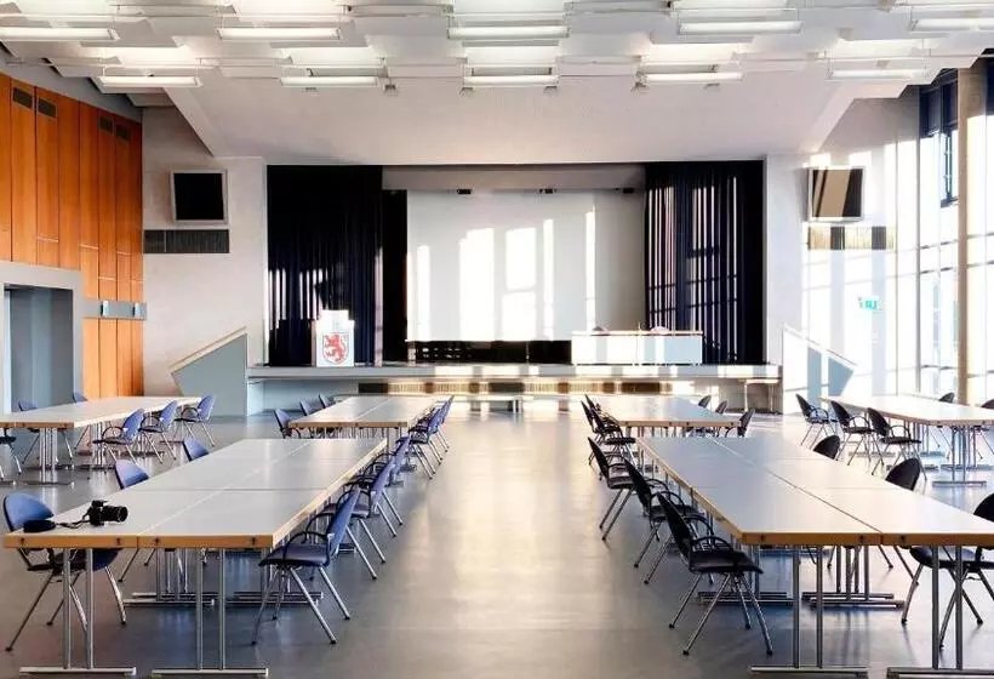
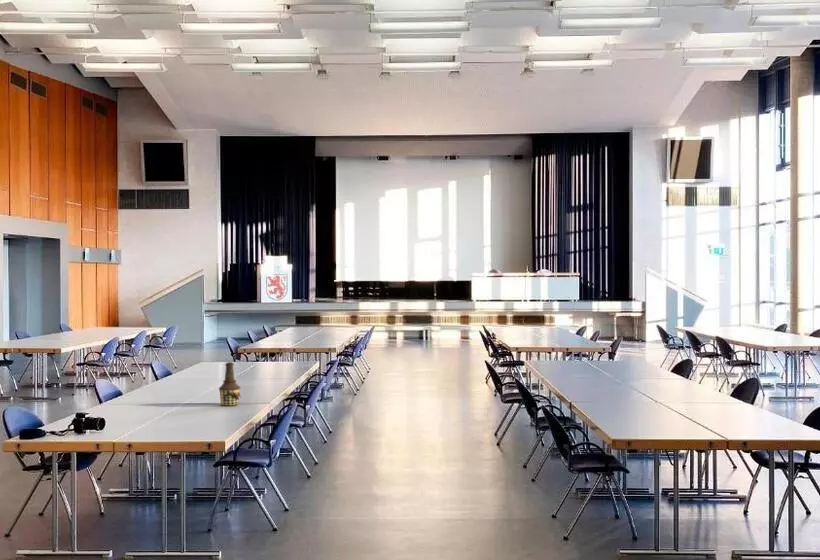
+ bottle [218,361,242,407]
